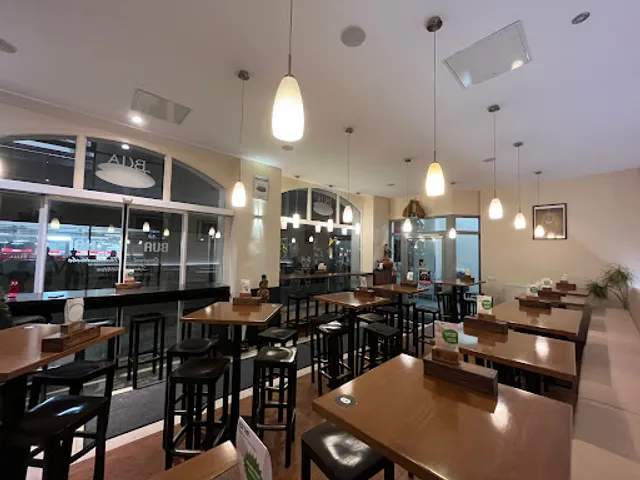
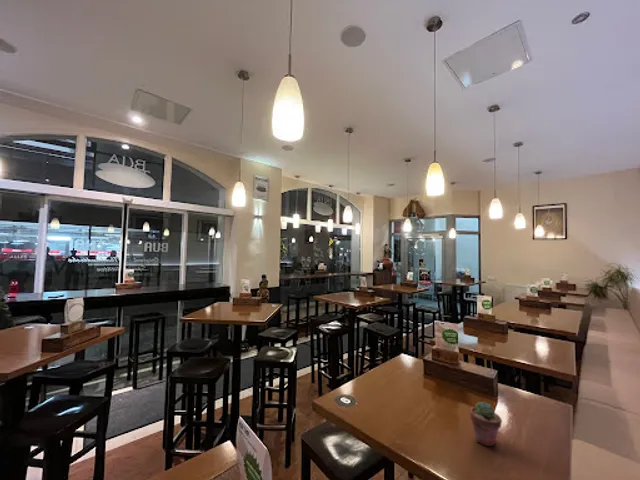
+ potted succulent [469,400,503,447]
